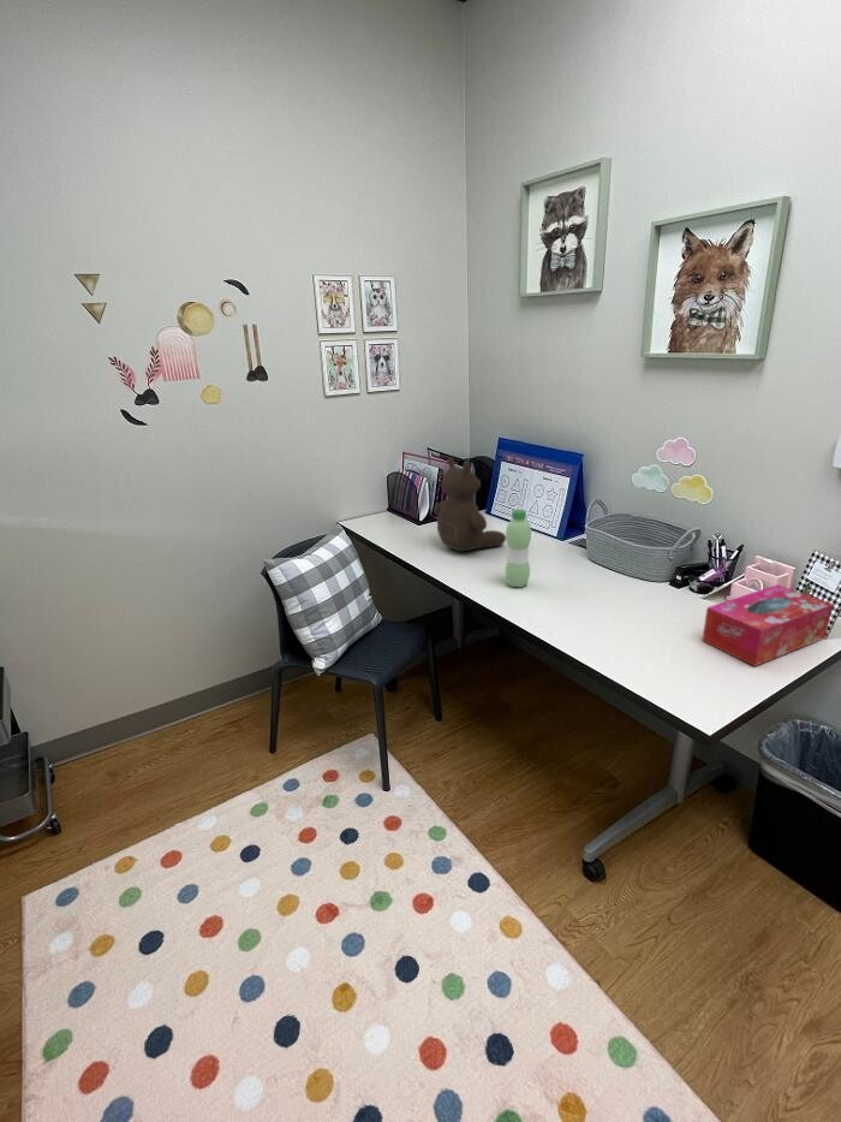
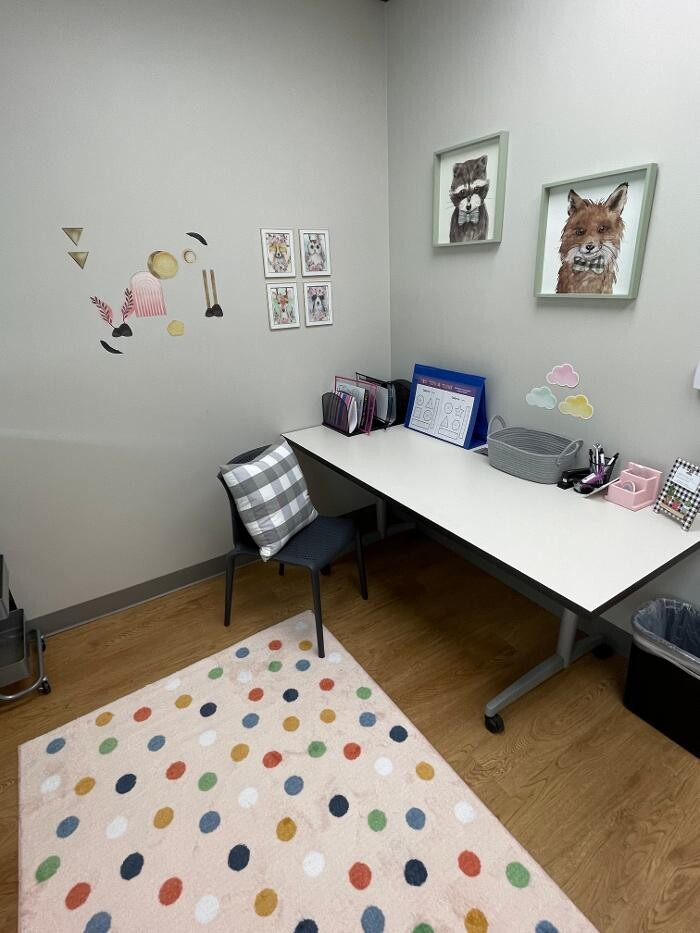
- teddy bear [433,456,506,552]
- water bottle [505,509,532,588]
- tissue box [700,583,835,667]
